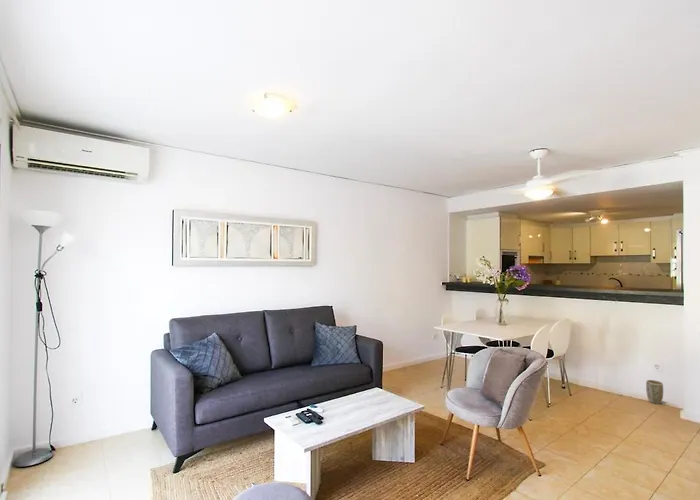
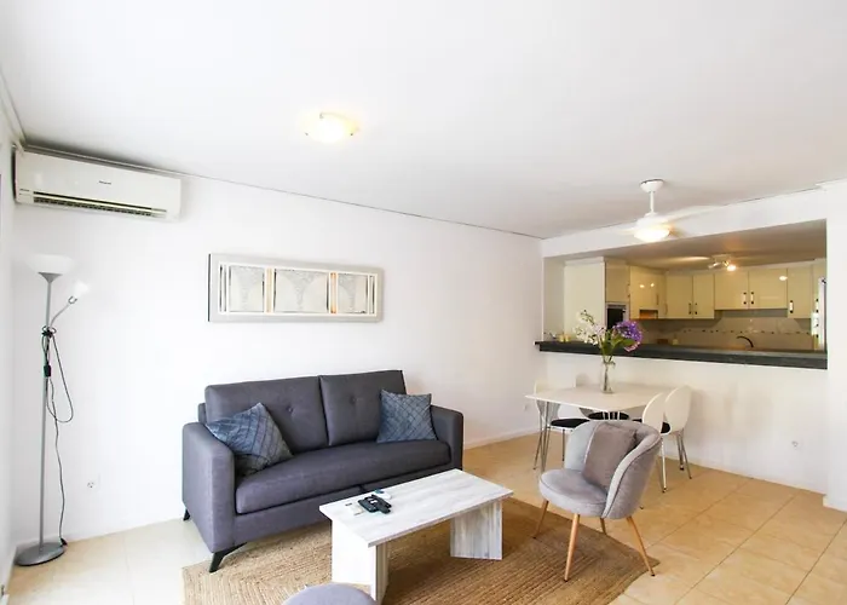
- plant pot [645,379,664,405]
